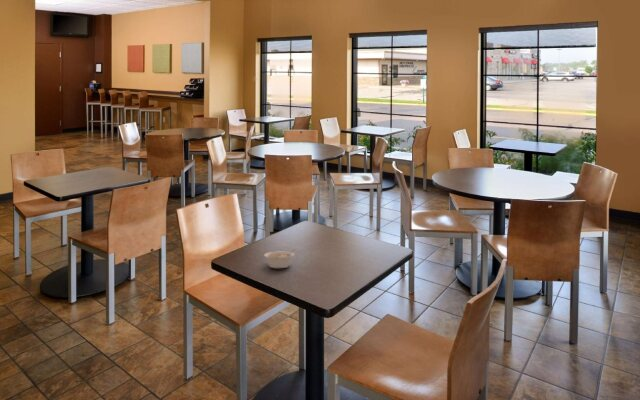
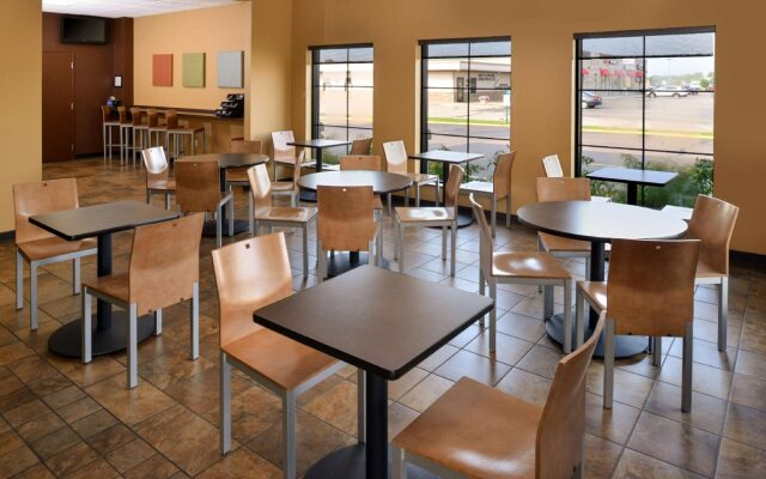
- legume [263,248,297,269]
